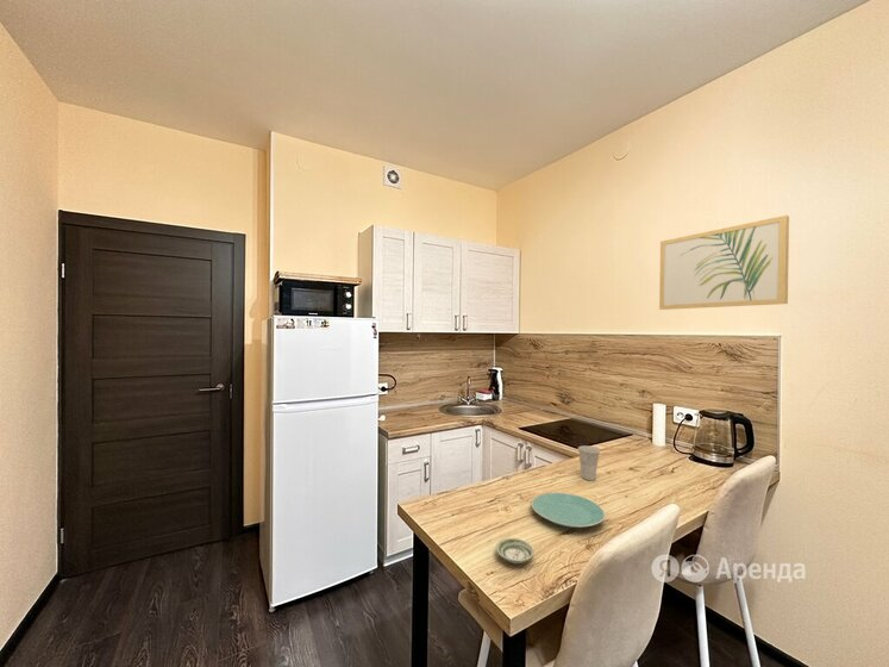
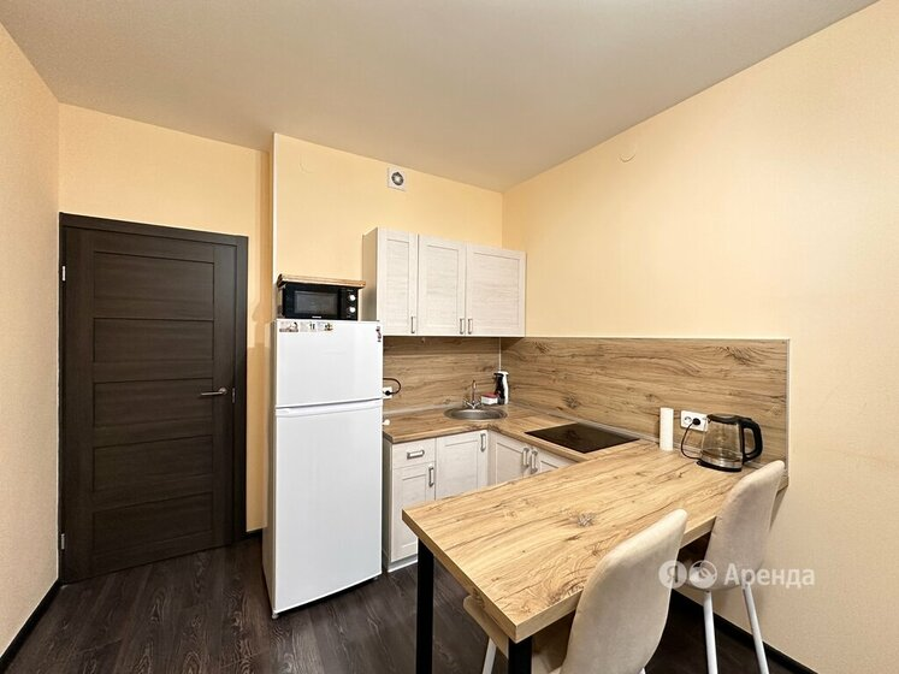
- cup [577,444,601,481]
- saucer [495,537,536,565]
- wall art [658,214,790,311]
- plate [531,492,606,529]
